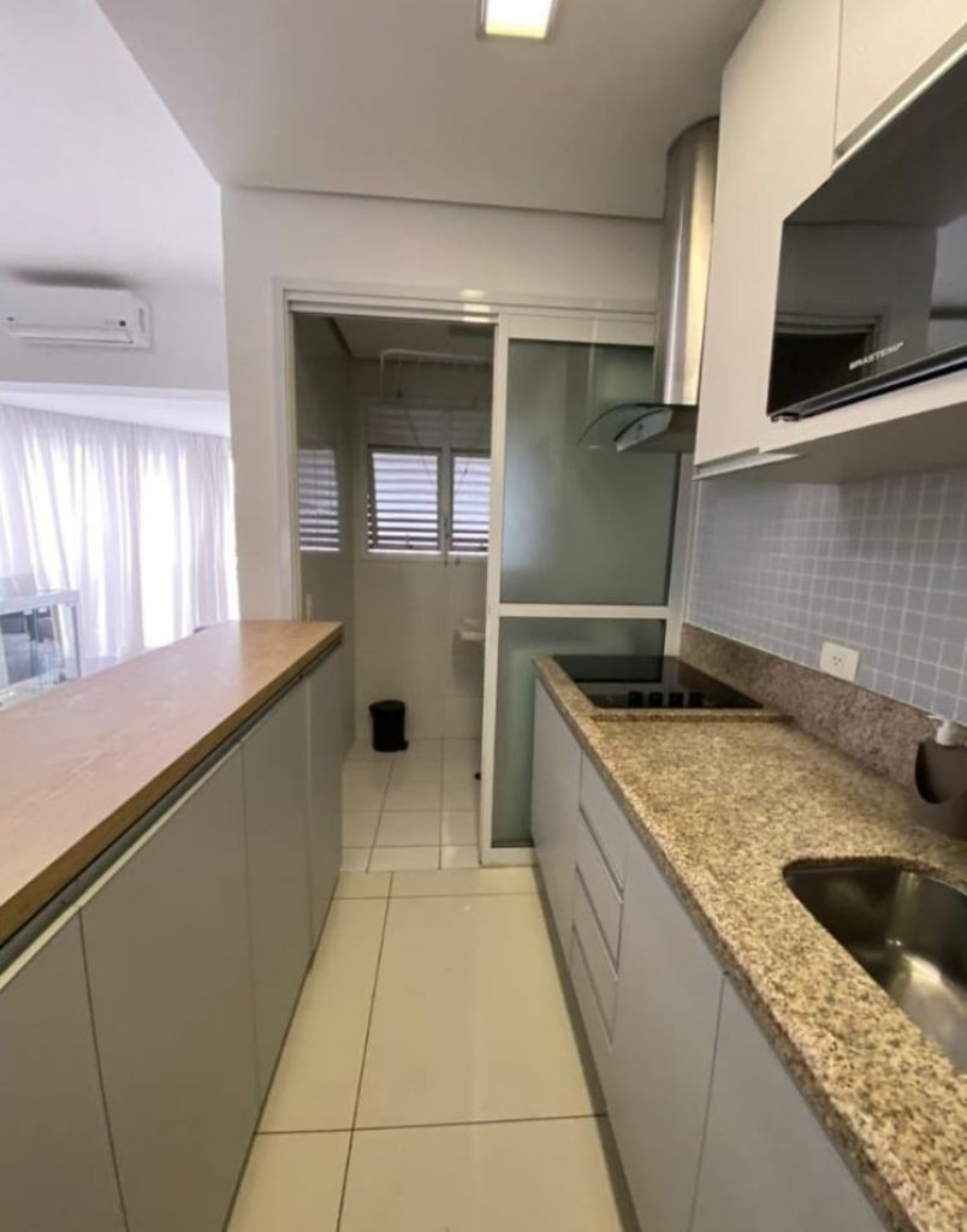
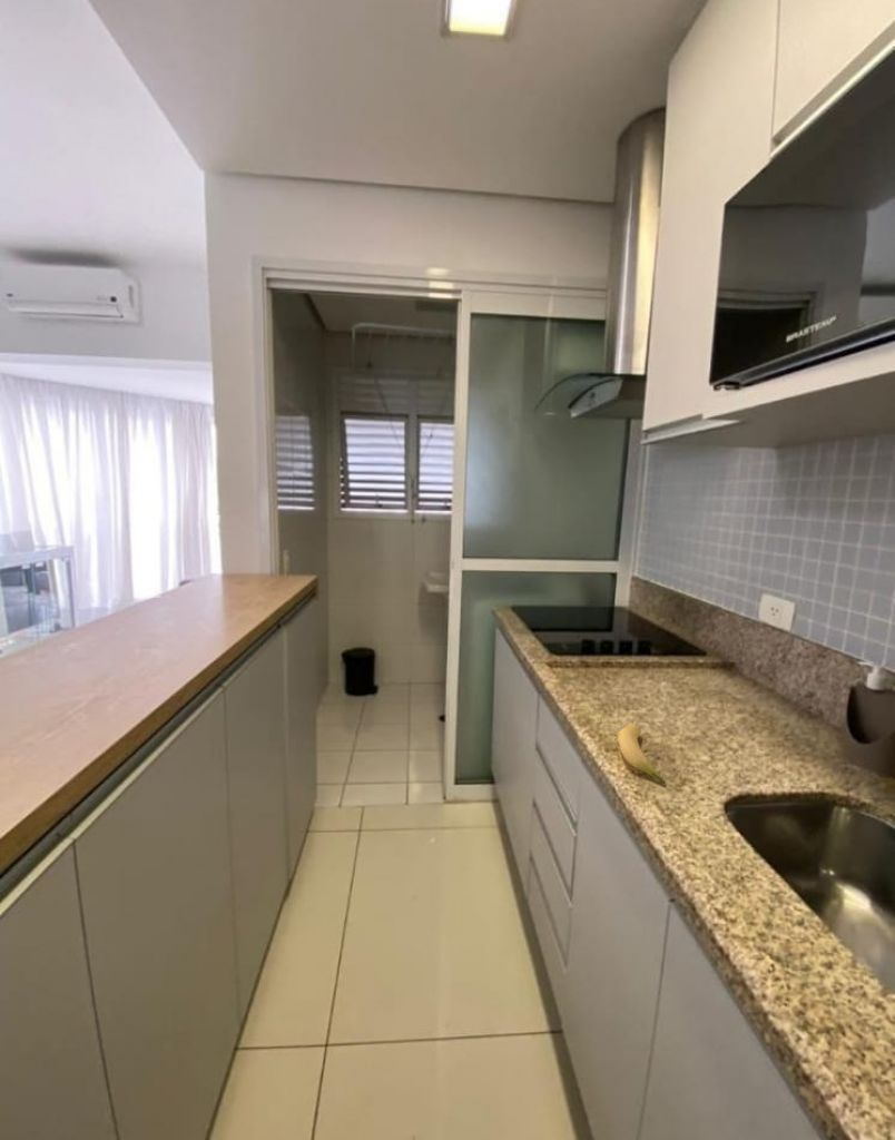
+ banana [617,723,667,785]
